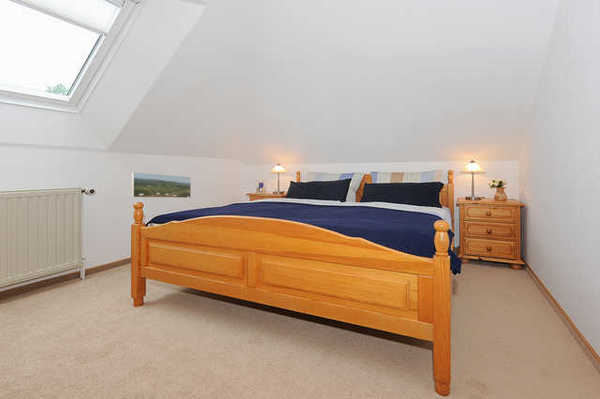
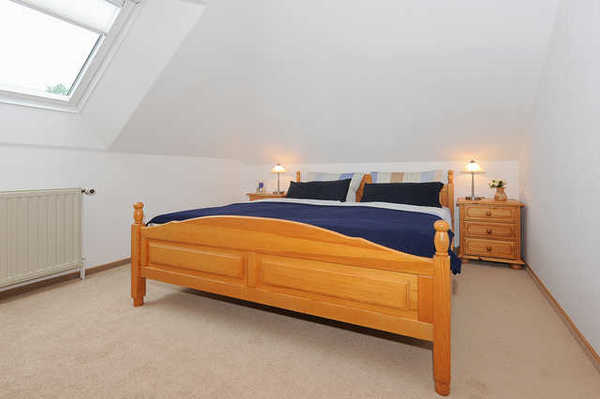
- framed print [130,171,192,199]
